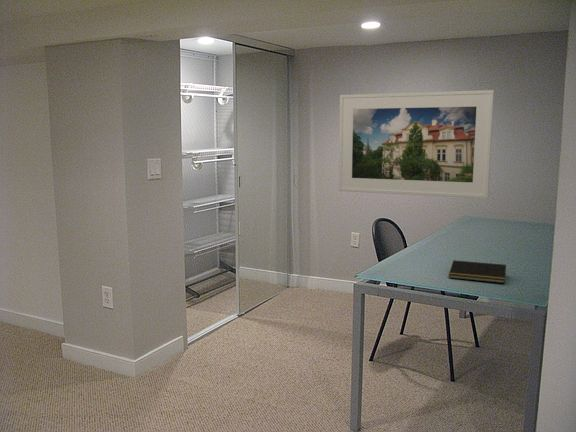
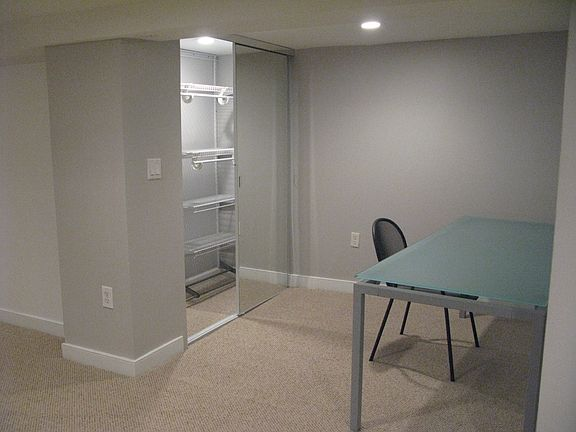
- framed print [338,89,495,199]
- notepad [448,259,507,284]
